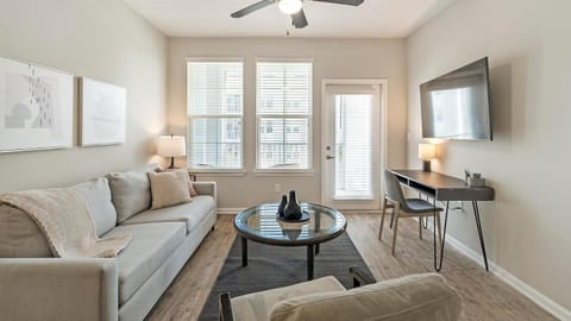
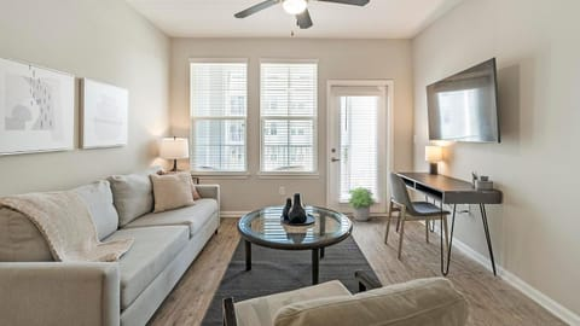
+ potted plant [347,186,377,222]
